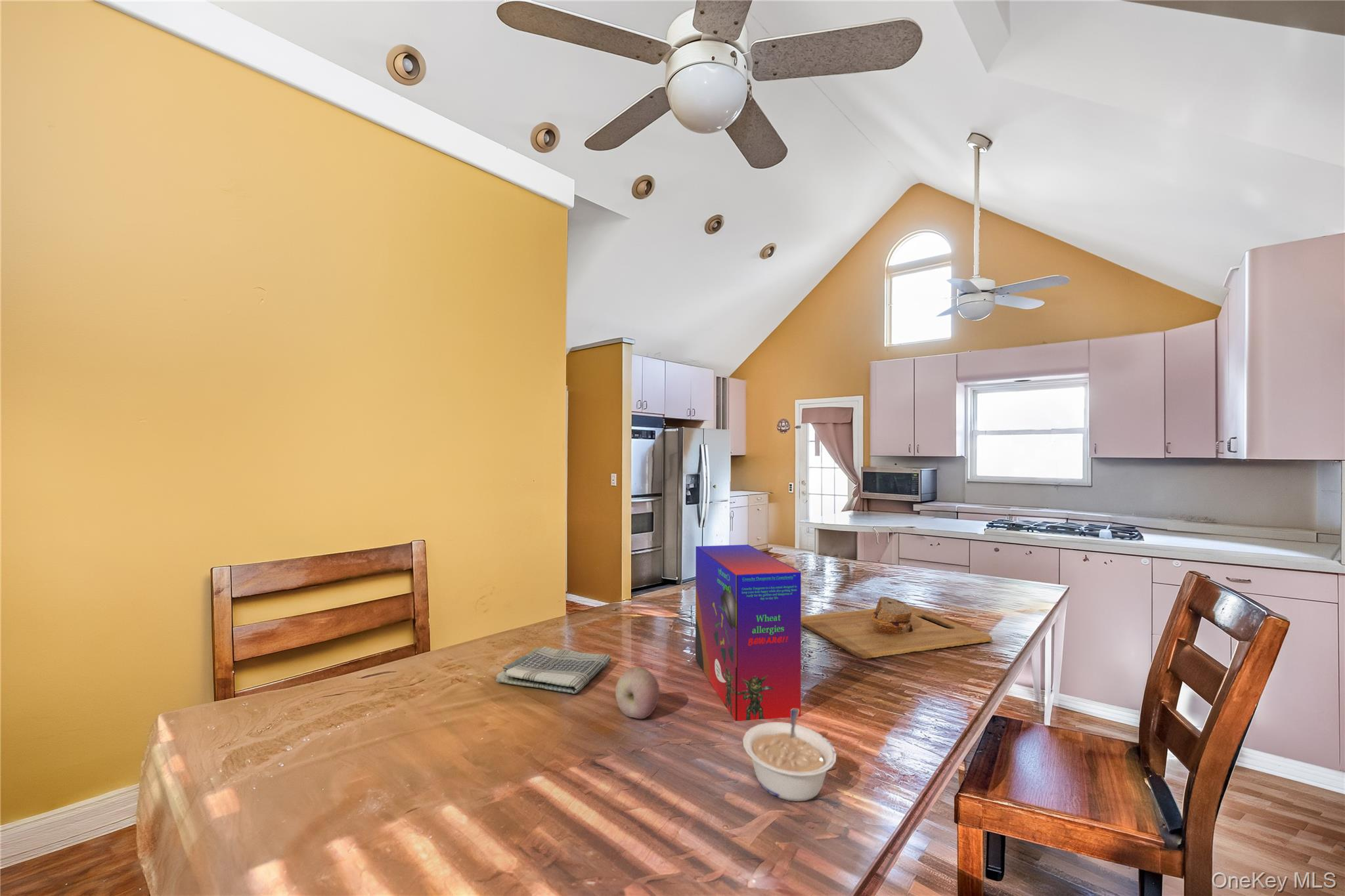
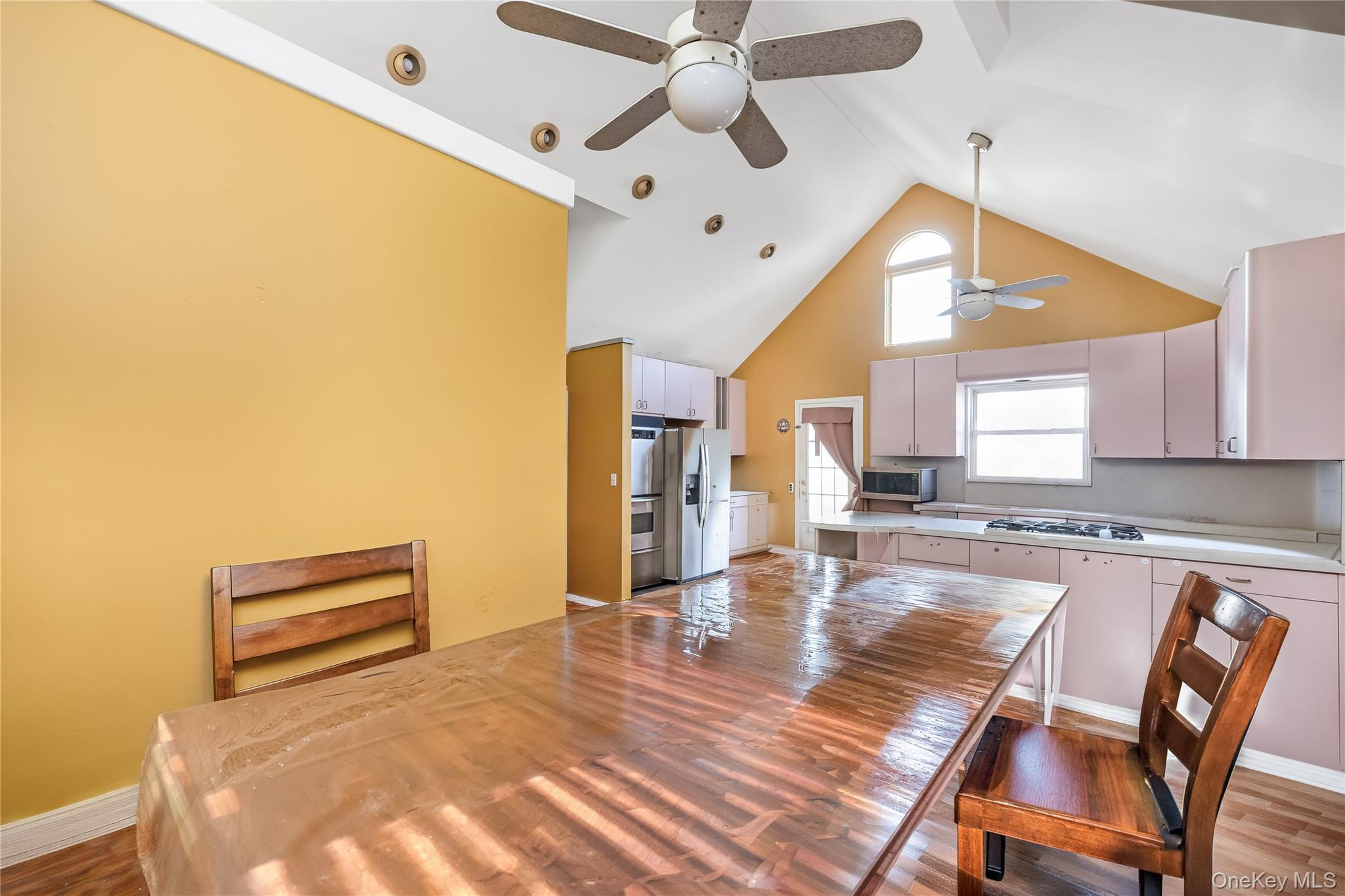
- fruit [615,666,660,719]
- dish towel [495,646,611,694]
- cutting board [801,596,992,659]
- legume [742,708,837,802]
- cereal box [695,544,802,721]
